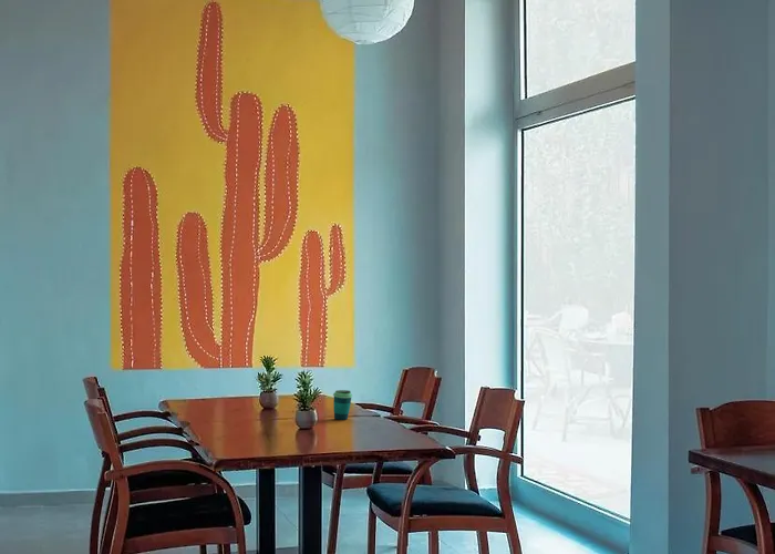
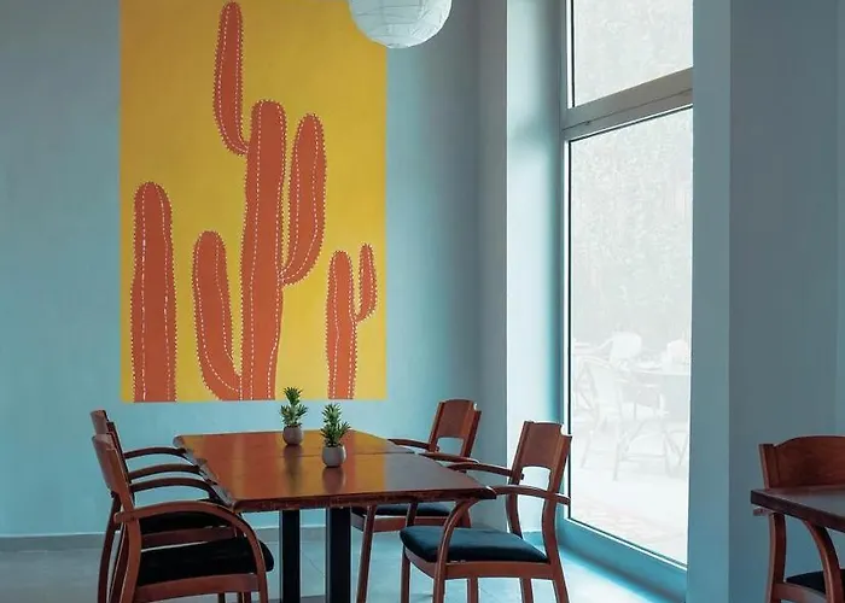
- cup [332,389,353,421]
